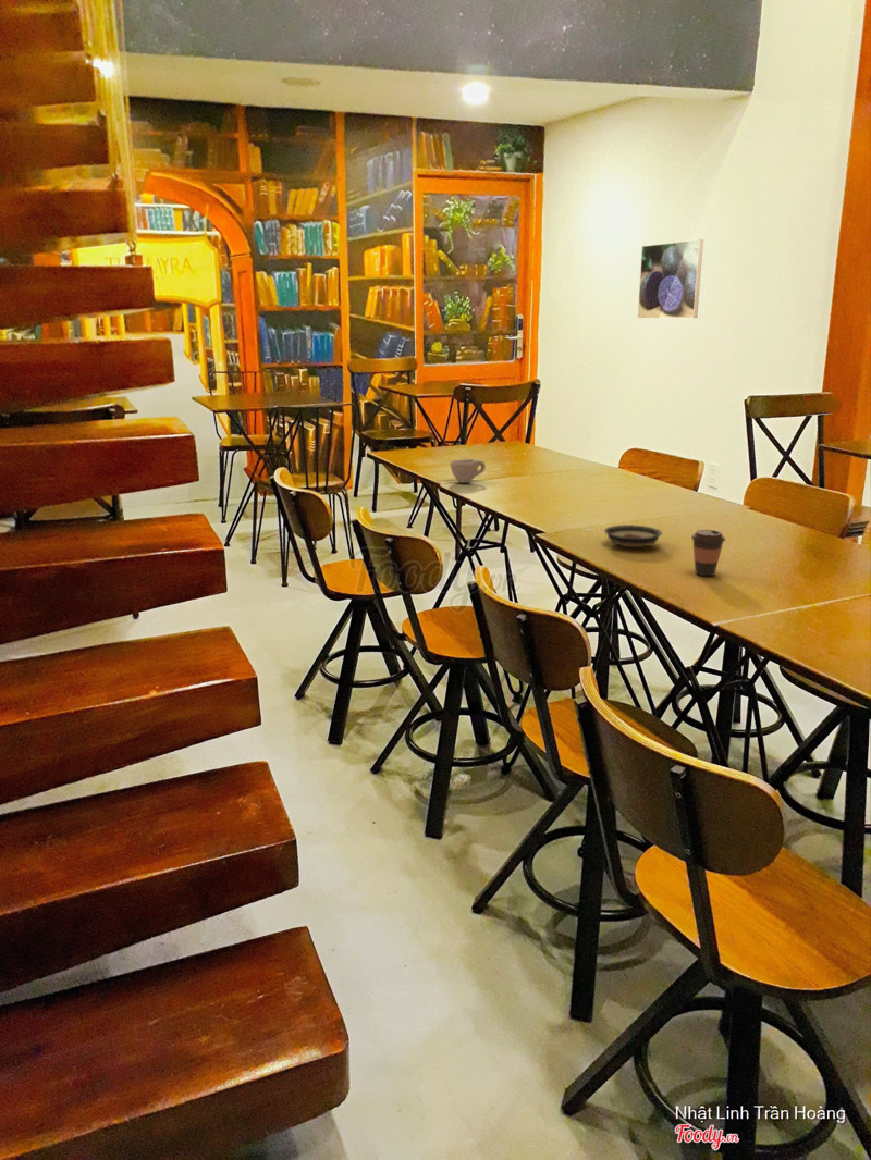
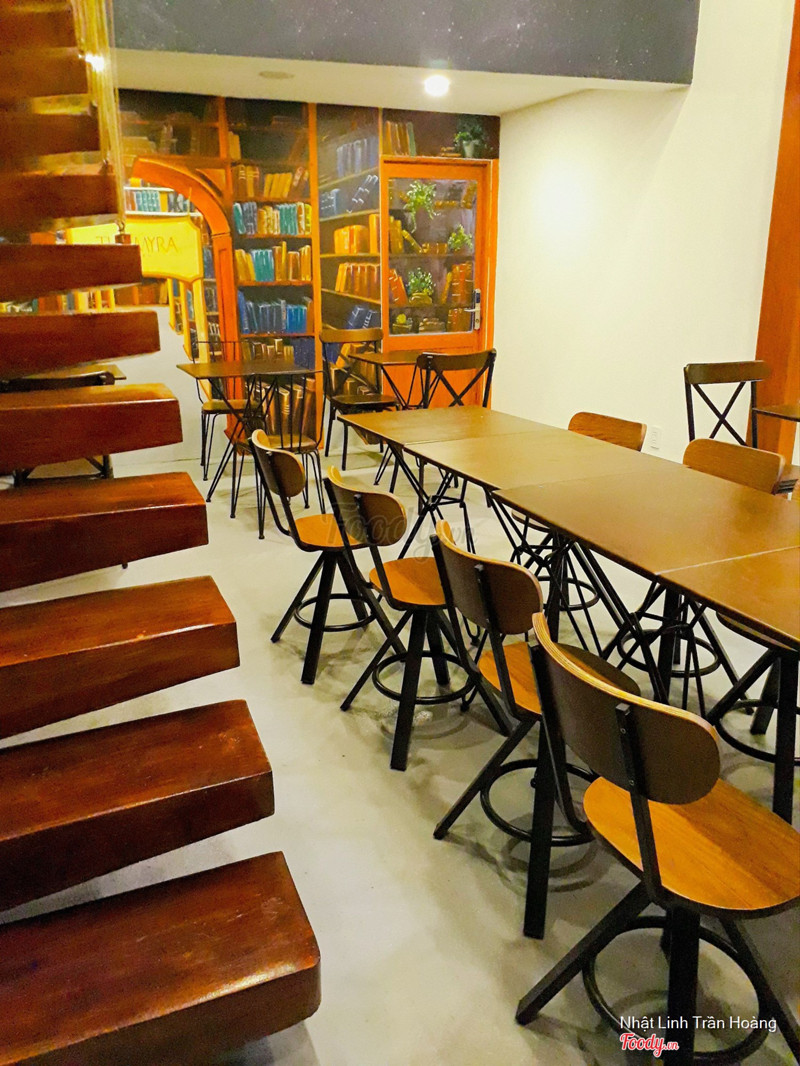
- saucer [603,523,663,548]
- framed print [637,238,704,319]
- coffee cup [690,529,726,577]
- cup [449,458,487,484]
